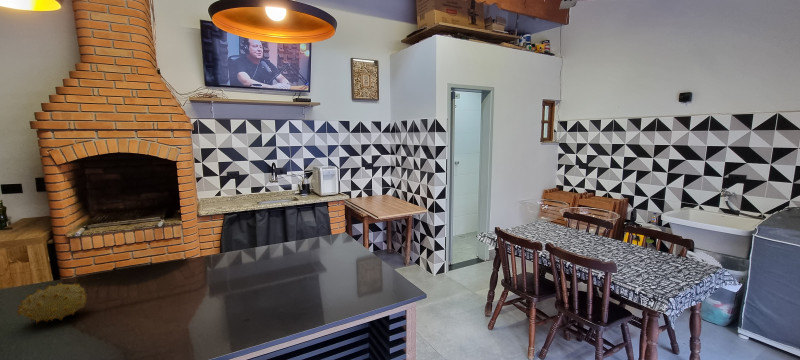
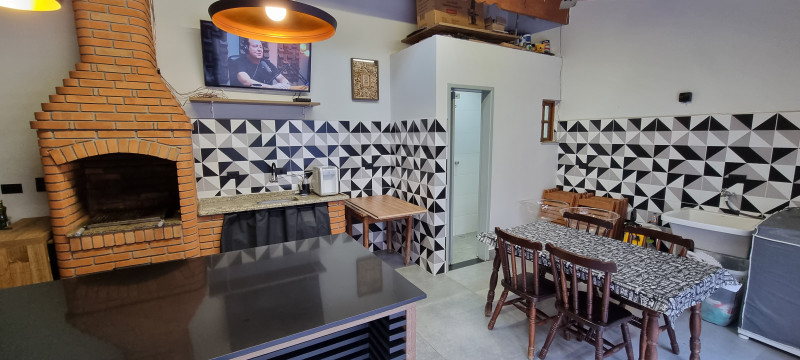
- fruit [15,281,89,325]
